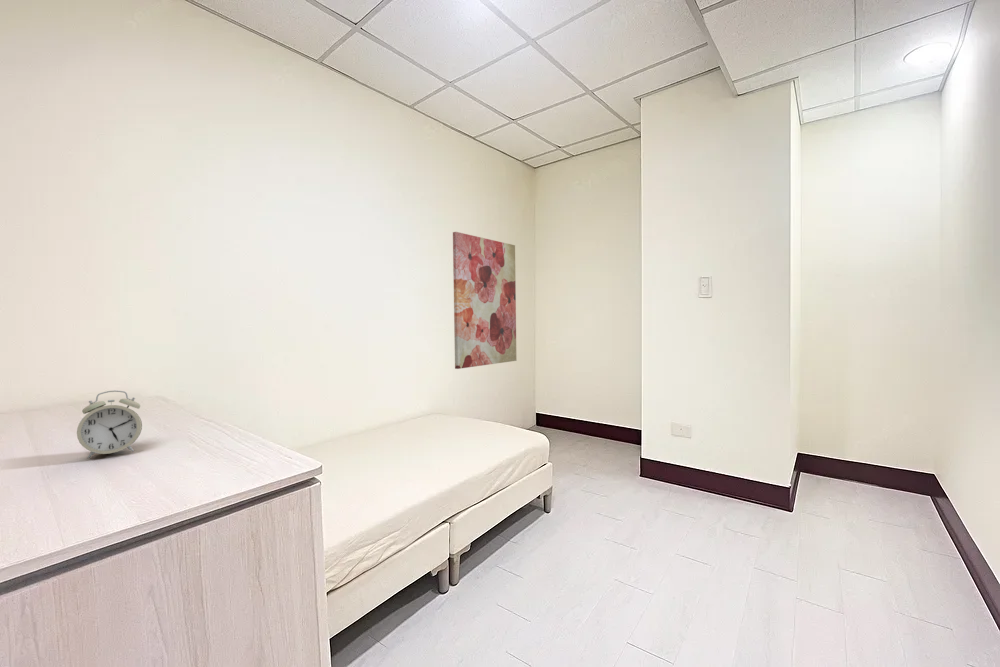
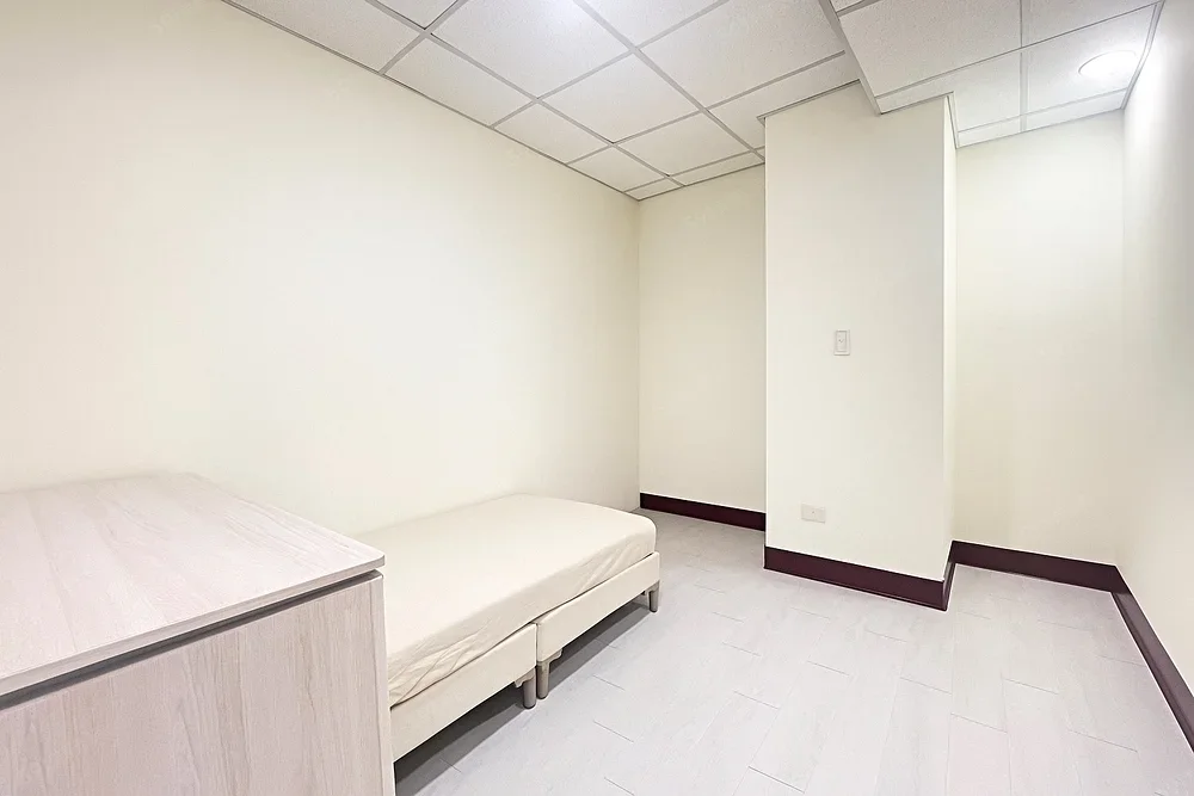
- wall art [452,231,517,370]
- alarm clock [76,389,143,459]
